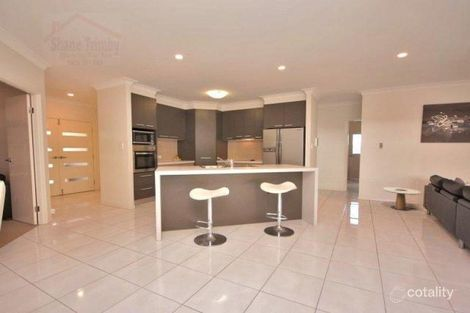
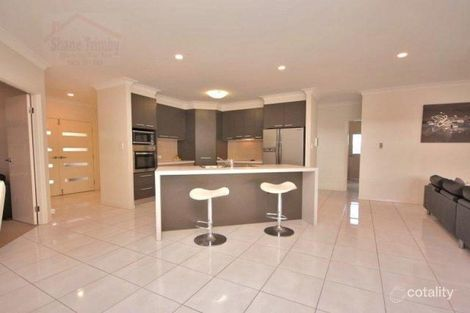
- side table [382,186,422,212]
